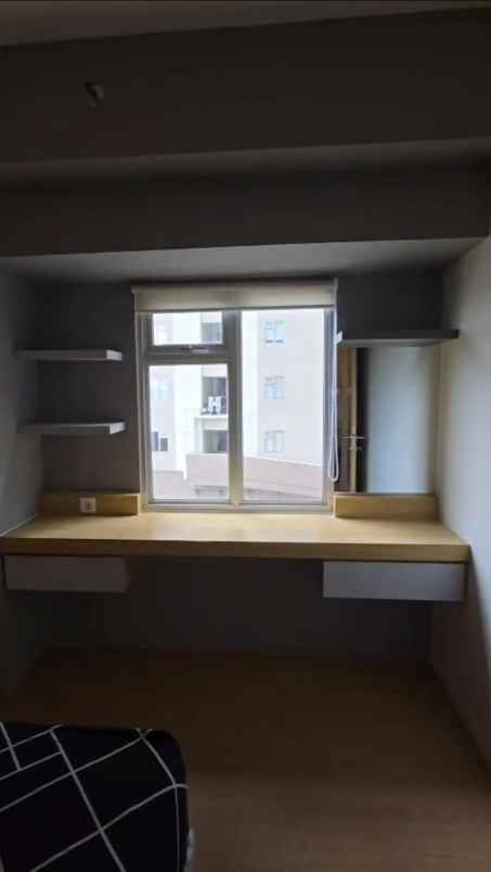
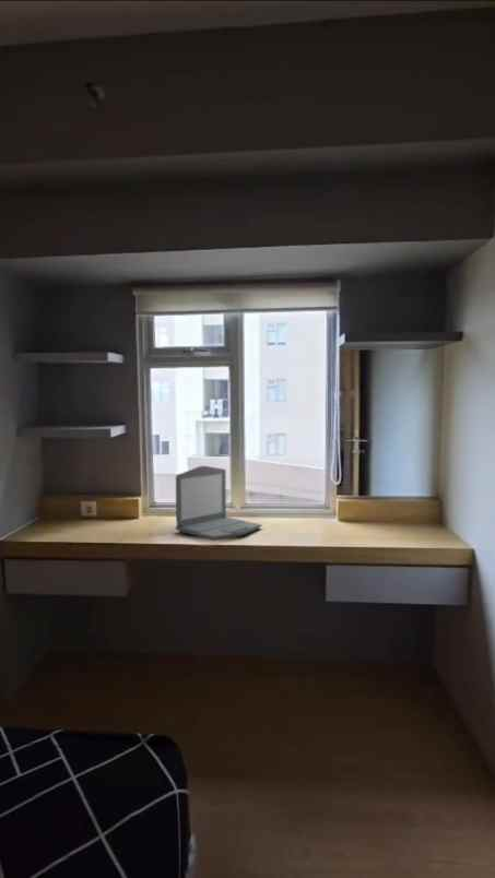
+ laptop [175,465,262,542]
